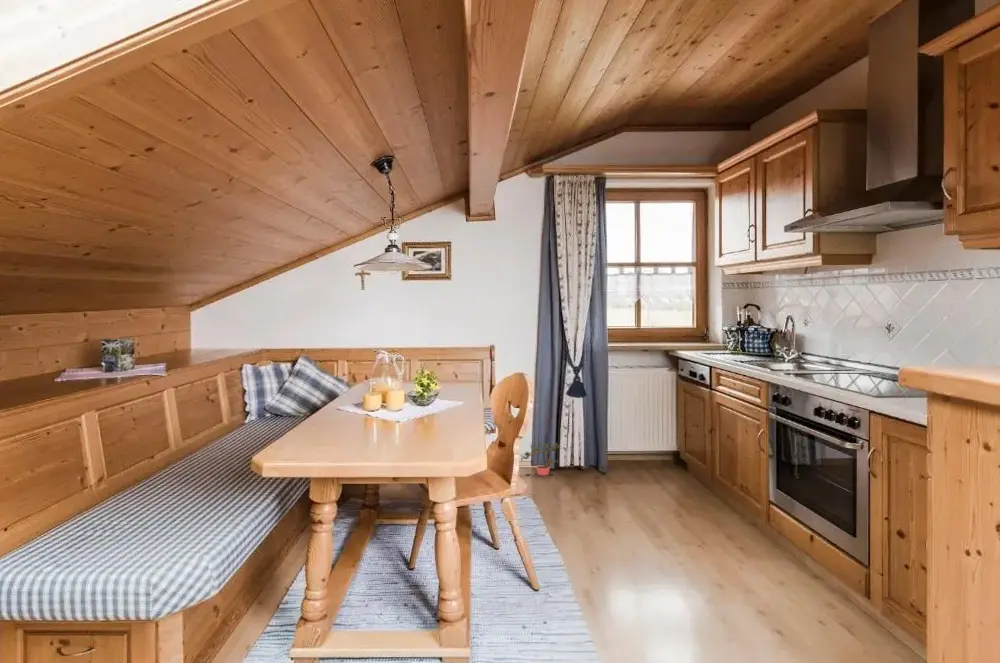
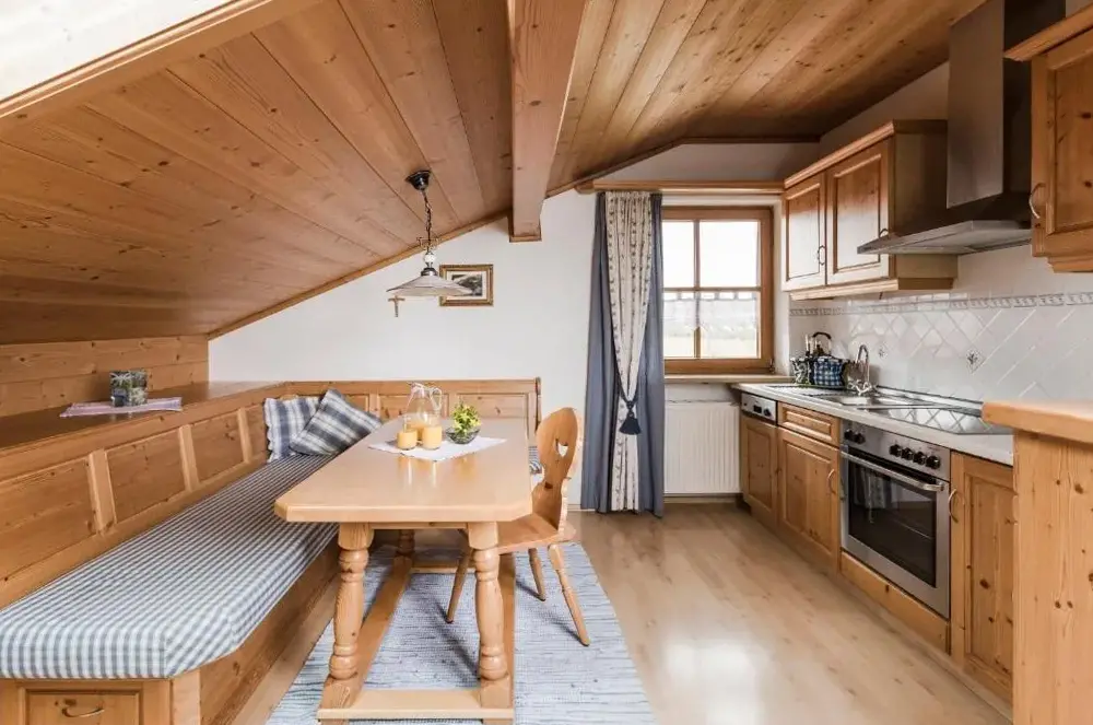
- potted plant [520,441,561,476]
